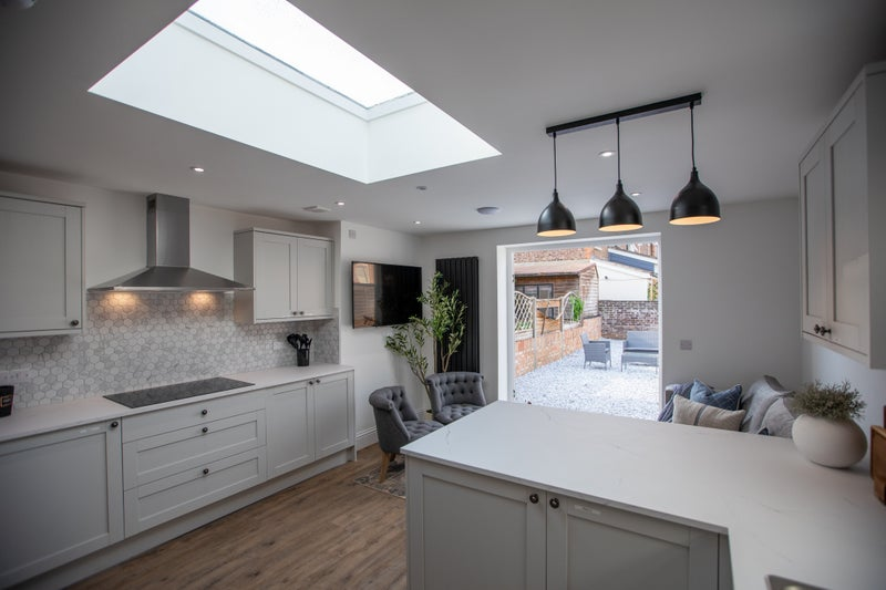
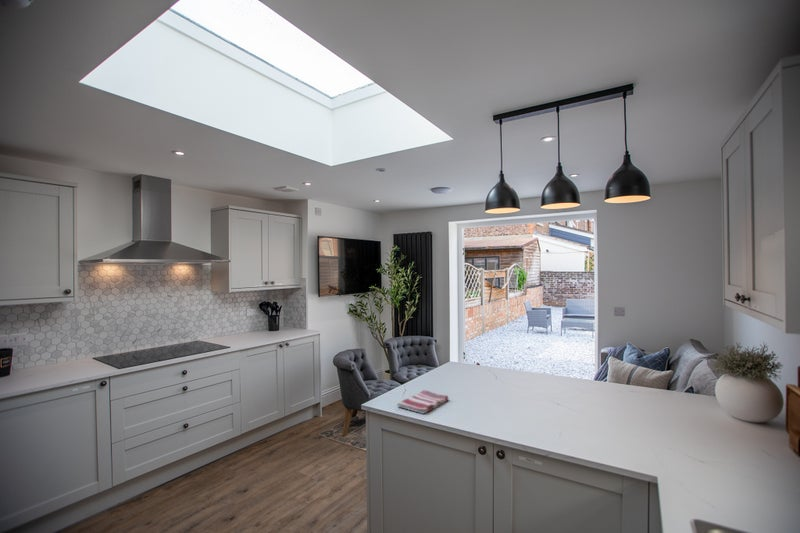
+ dish towel [396,389,450,415]
